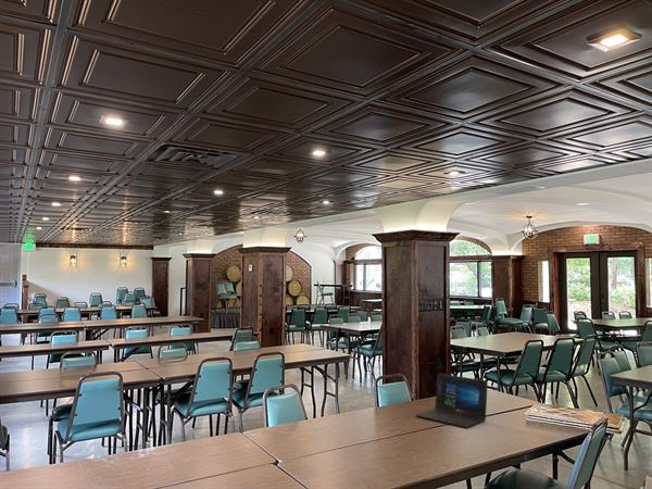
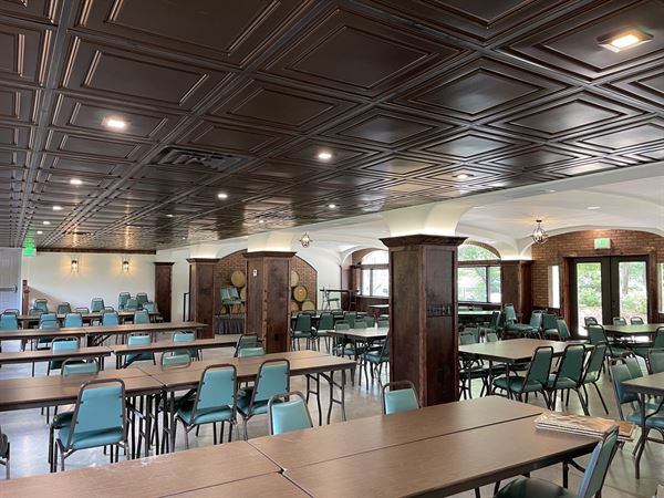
- laptop [415,373,489,428]
